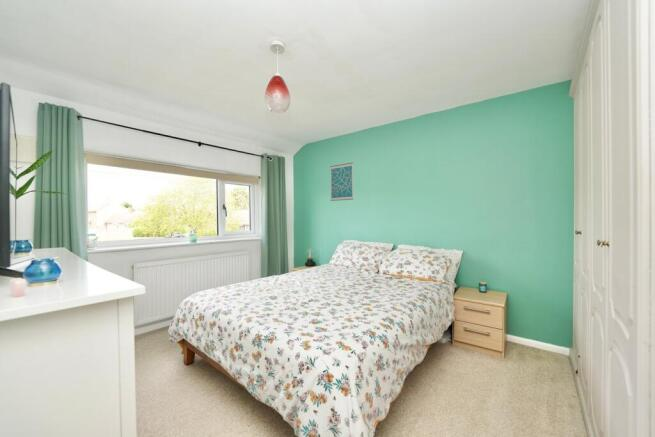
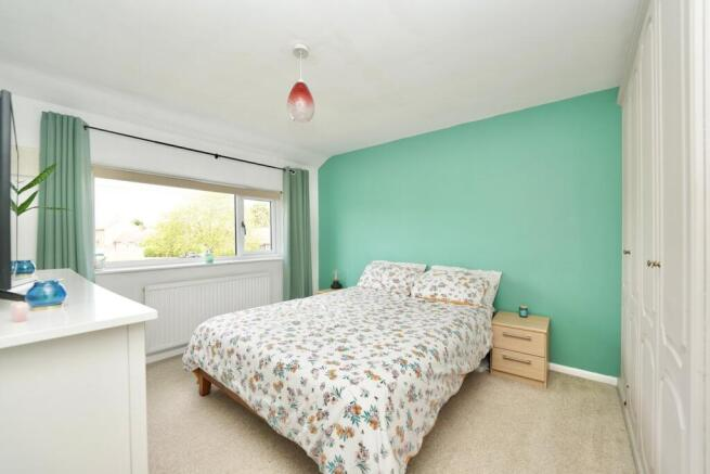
- wall art [329,161,354,202]
